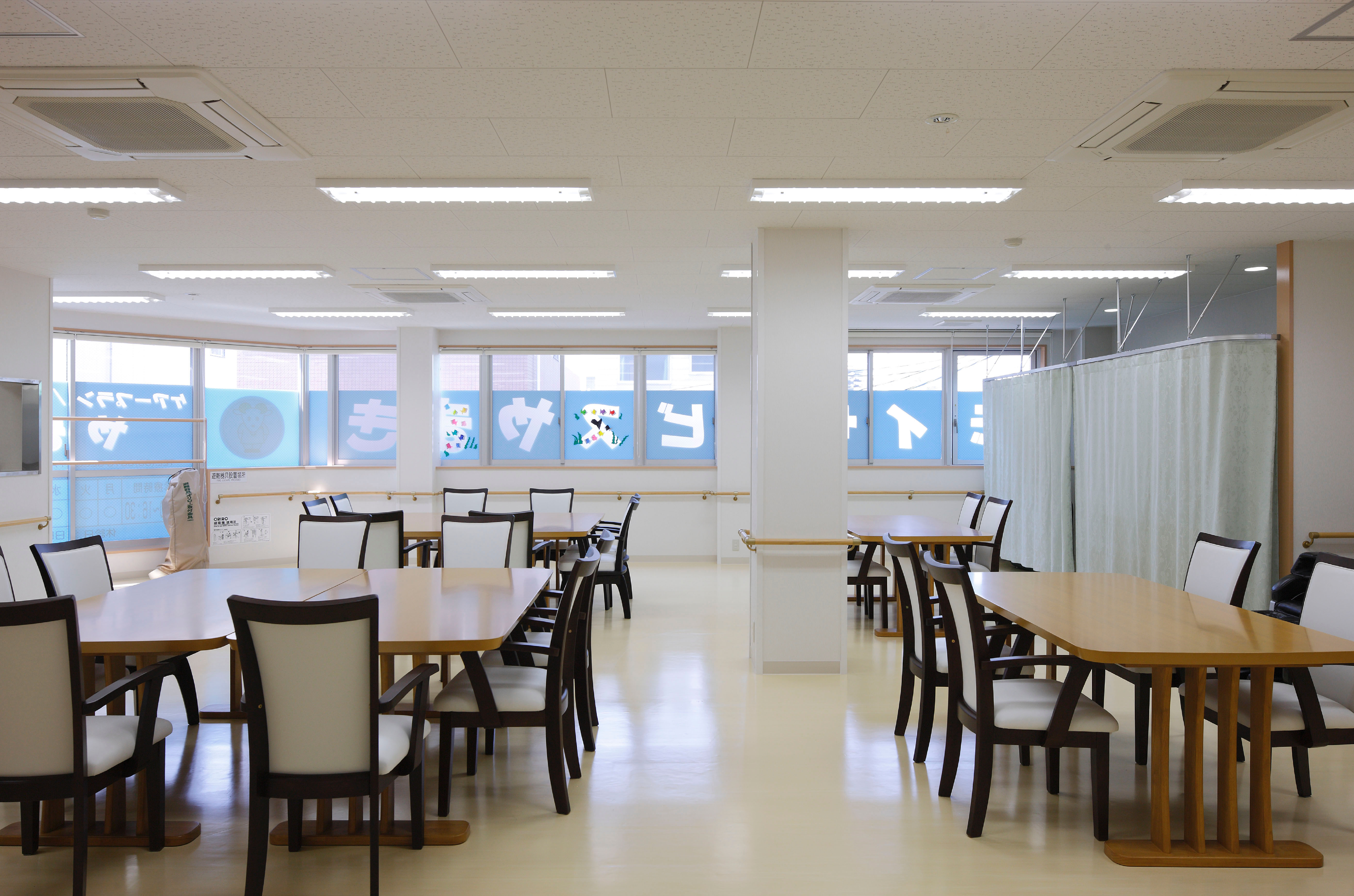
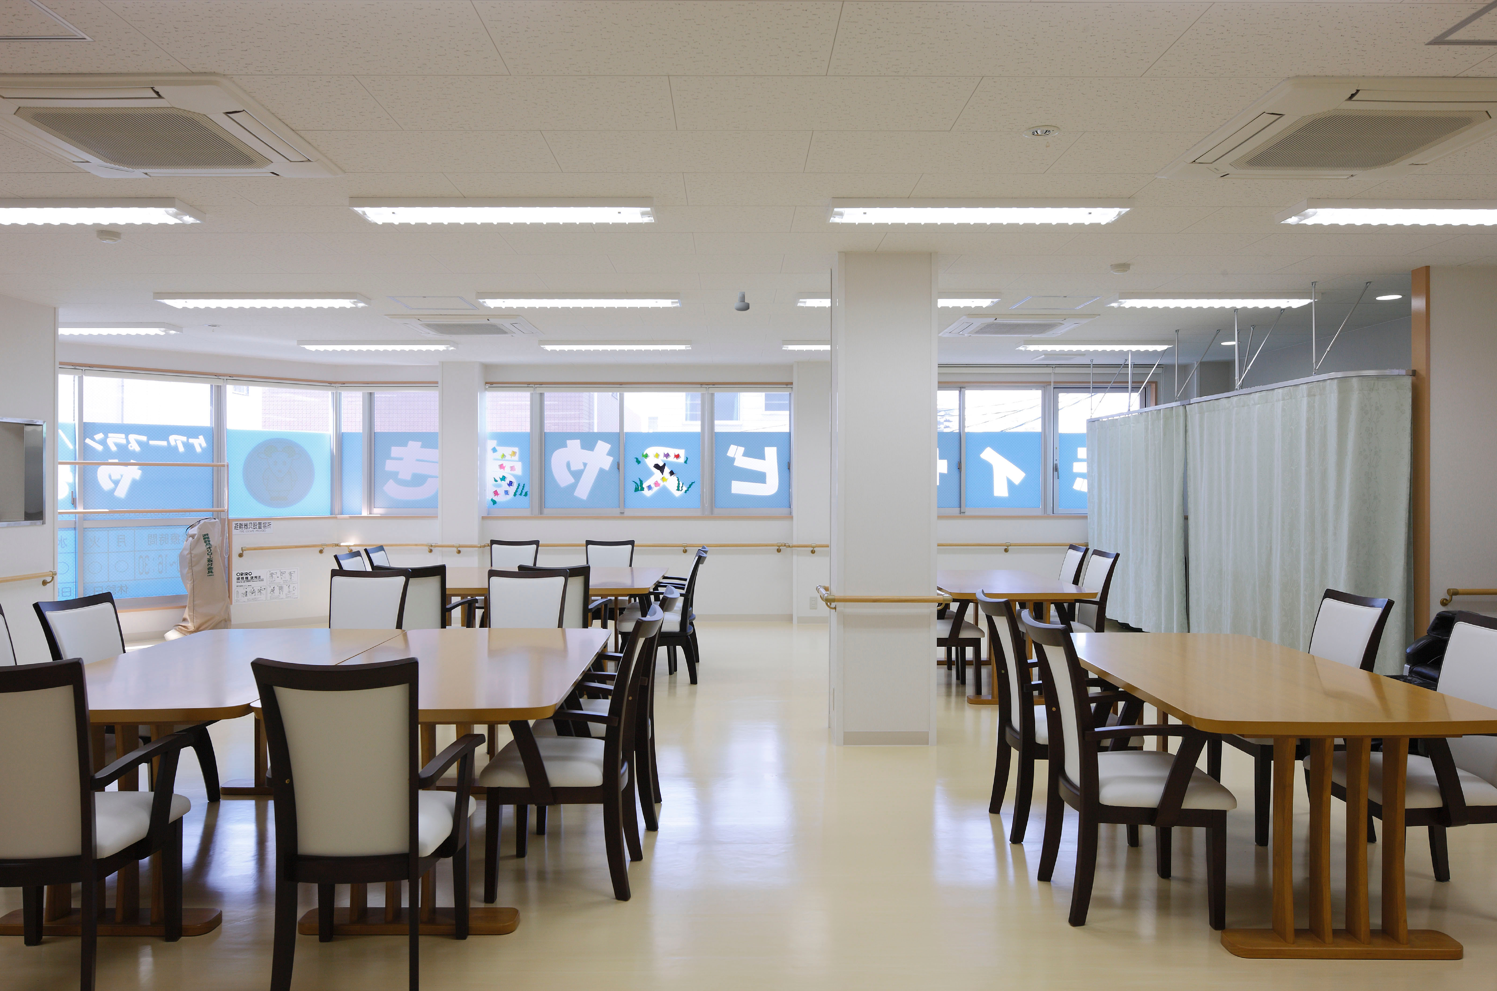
+ security camera [734,291,750,312]
